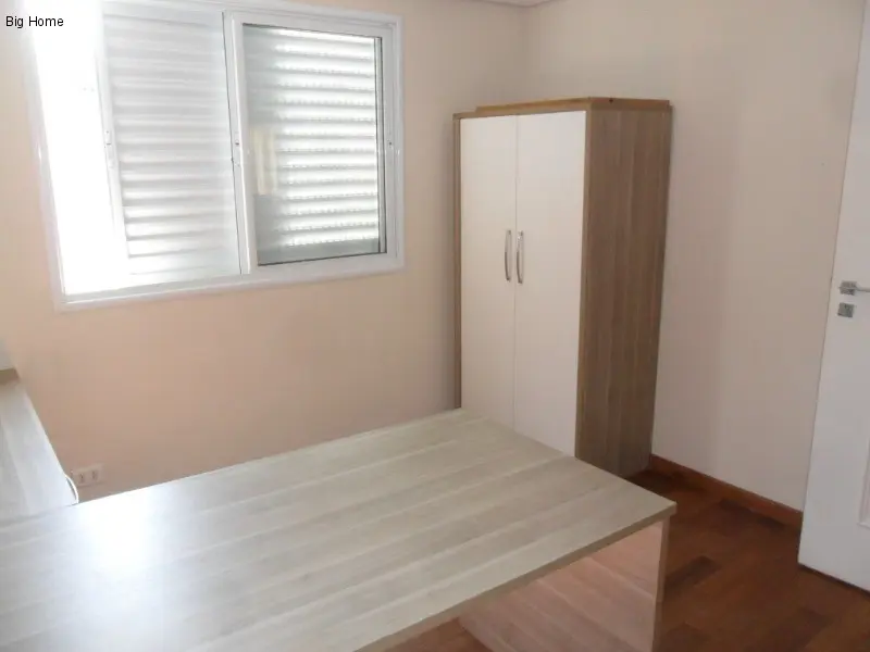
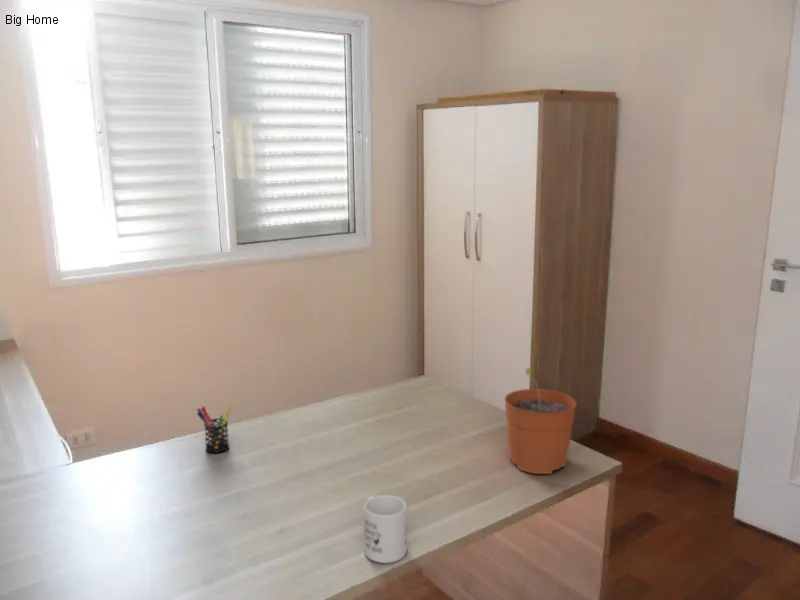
+ pen holder [196,405,233,454]
+ mug [363,494,407,564]
+ plant pot [503,367,578,475]
